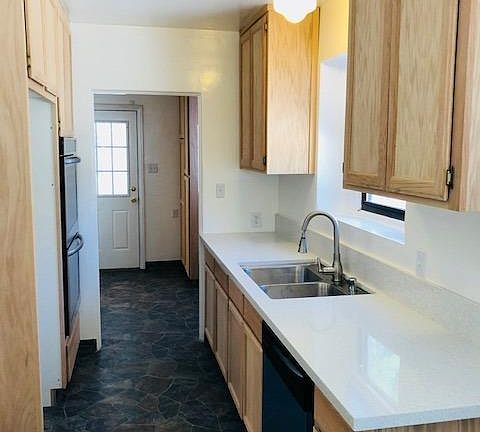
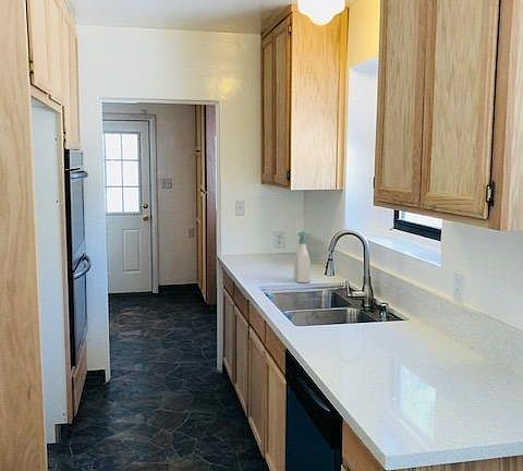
+ soap bottle [293,231,313,283]
